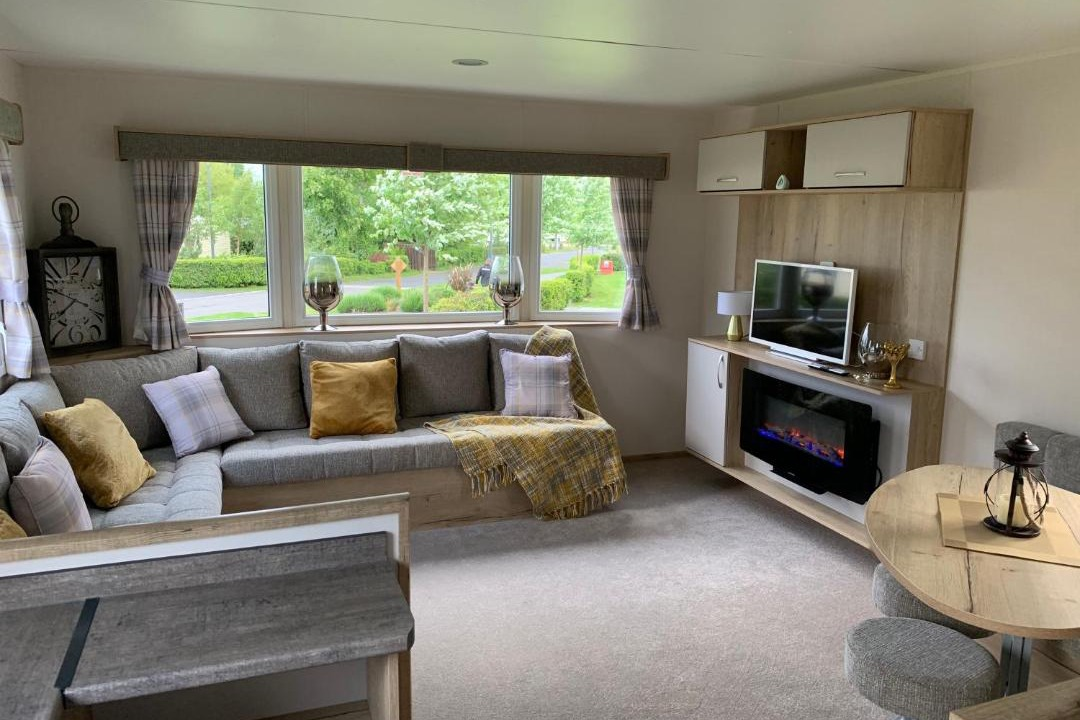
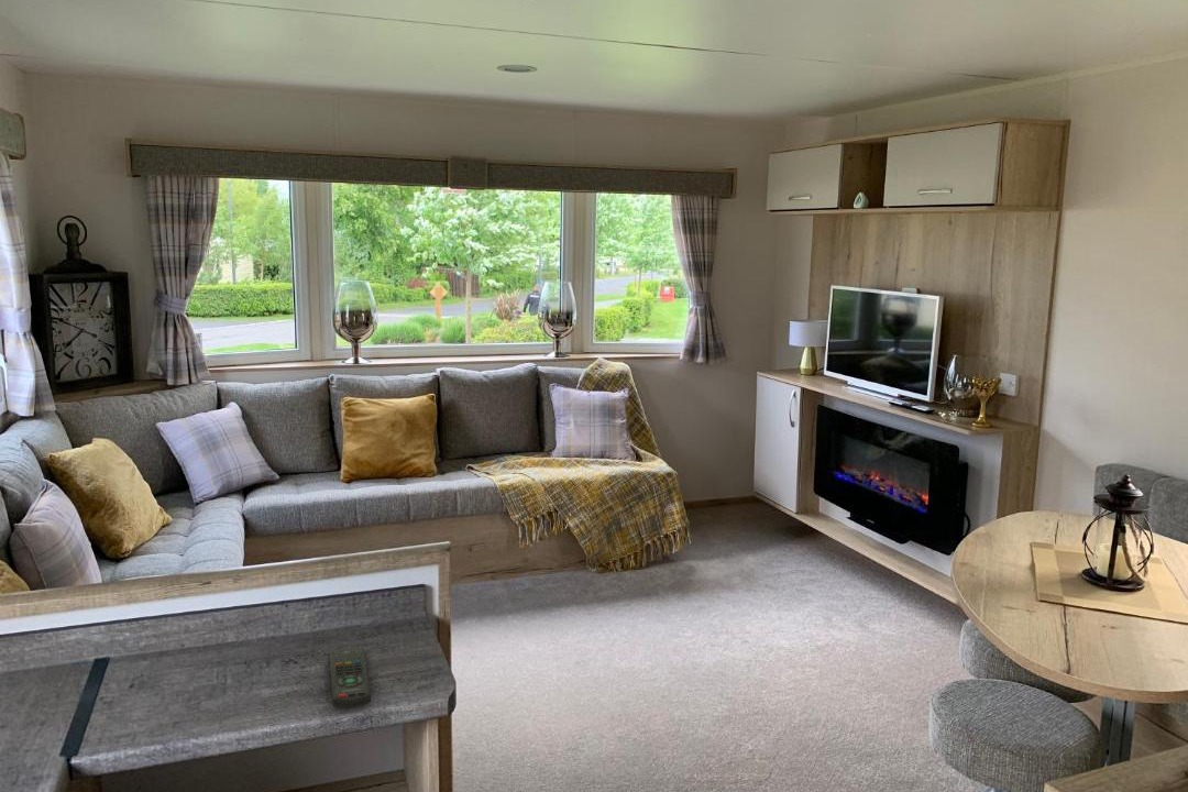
+ remote control [329,647,372,710]
